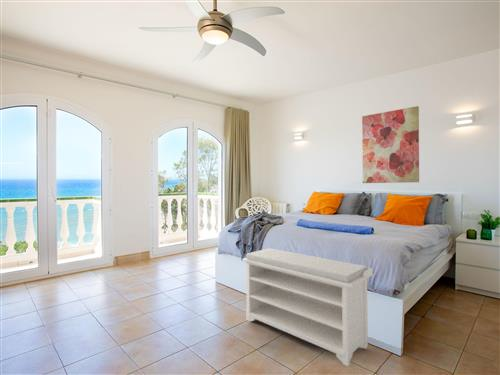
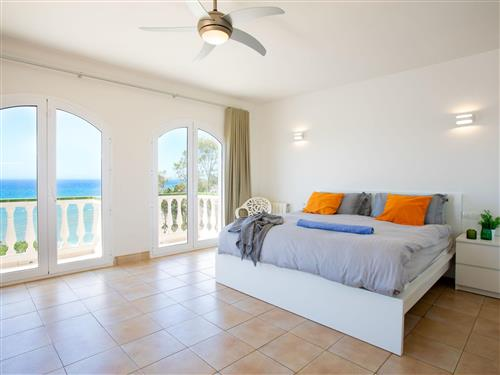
- wall art [361,105,420,184]
- bench [241,247,374,367]
